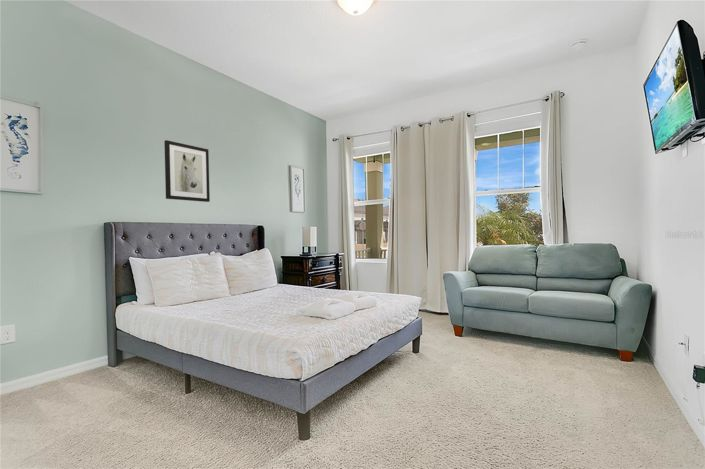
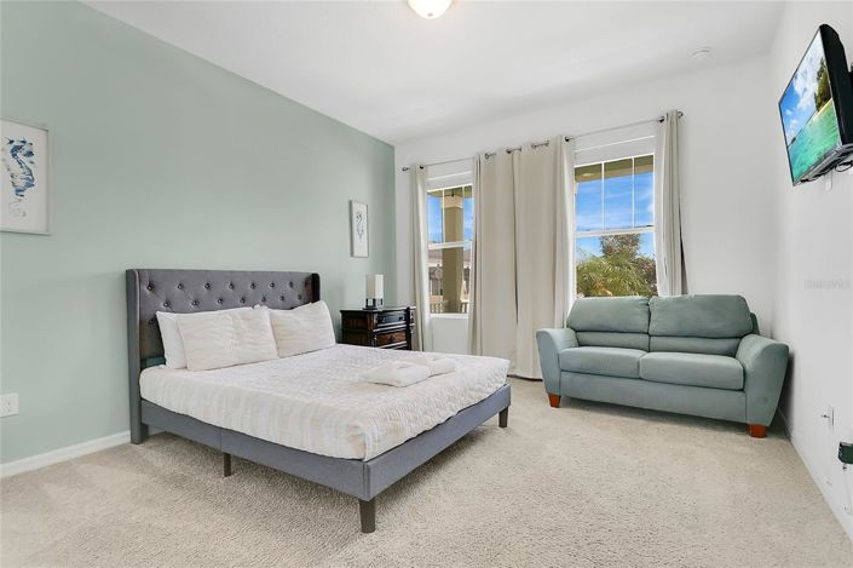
- wall art [163,139,211,203]
